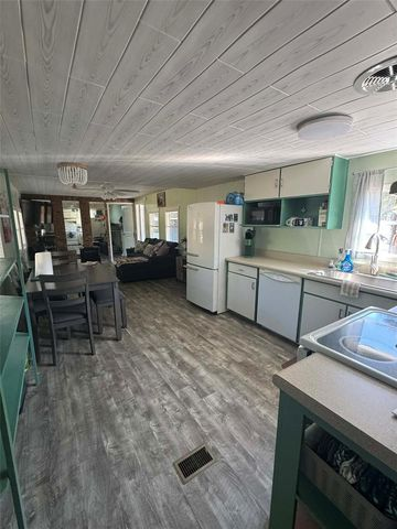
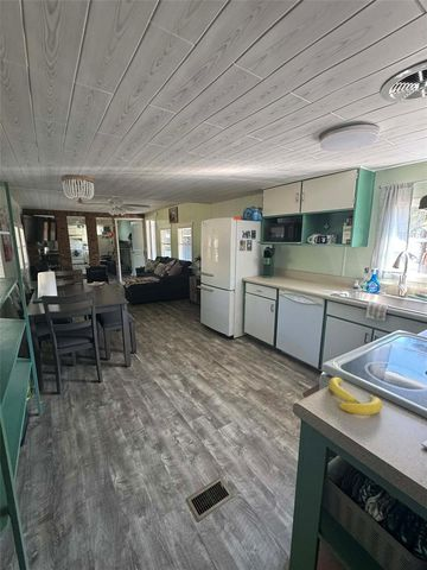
+ banana [327,376,383,416]
